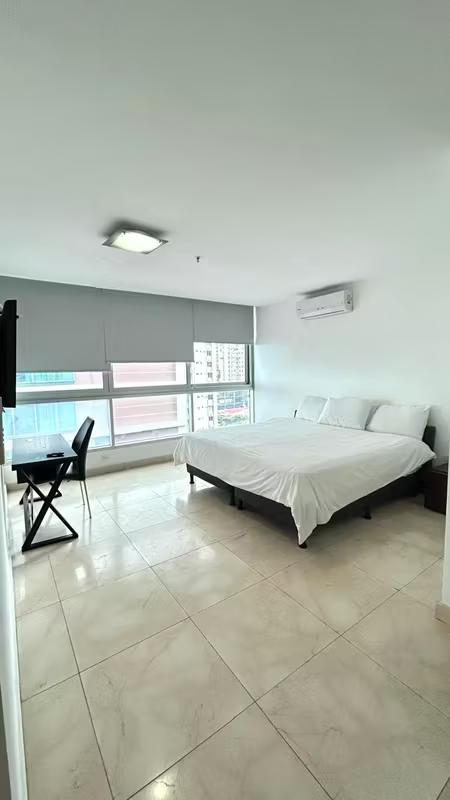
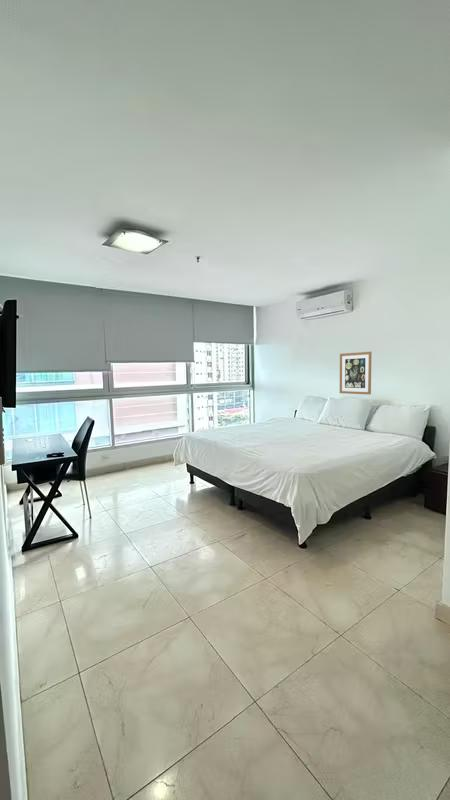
+ wall art [339,351,372,395]
